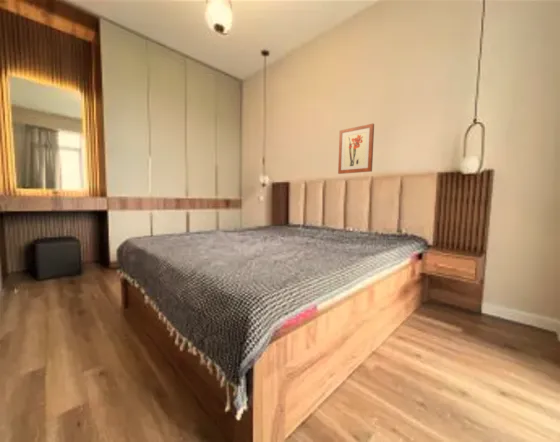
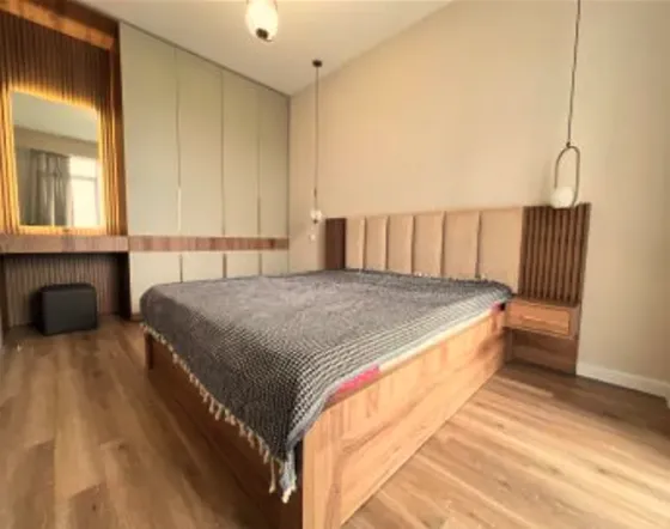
- wall art [337,123,375,175]
